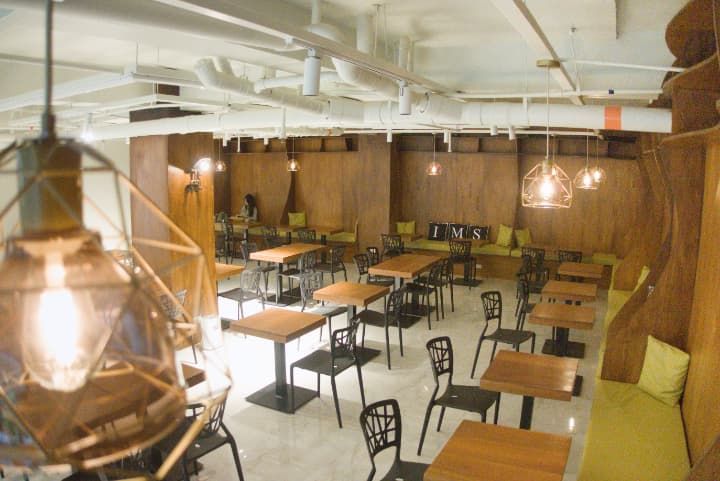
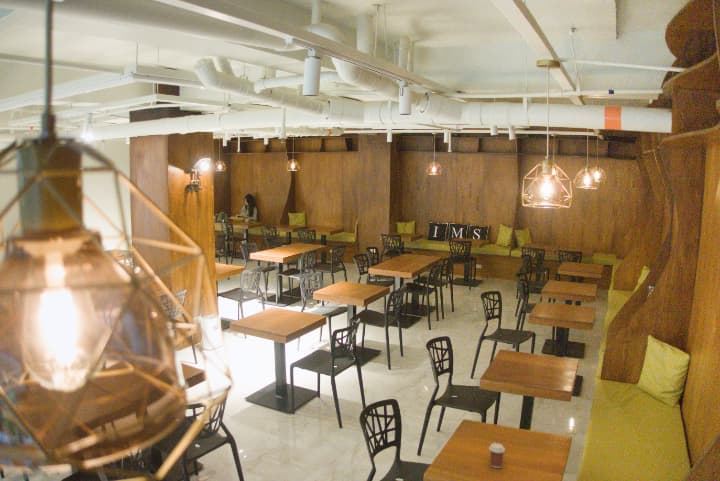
+ coffee cup [488,442,506,469]
